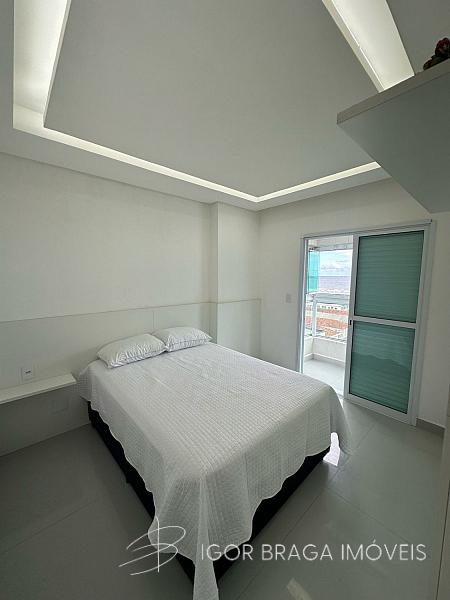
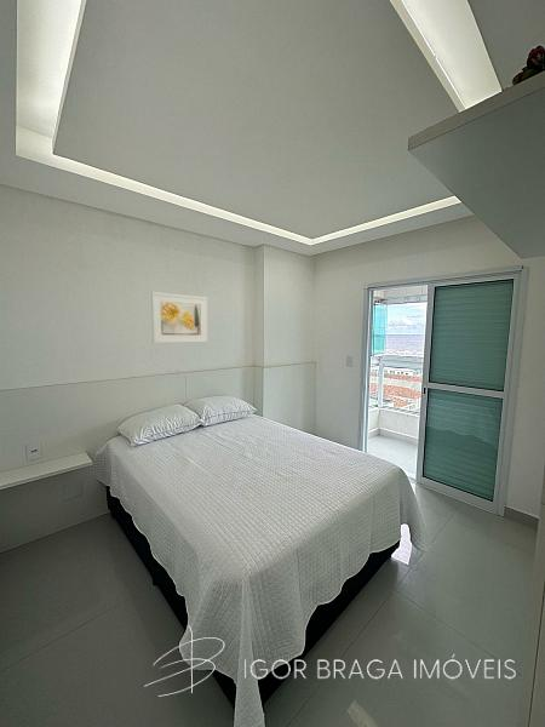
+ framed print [150,291,210,344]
